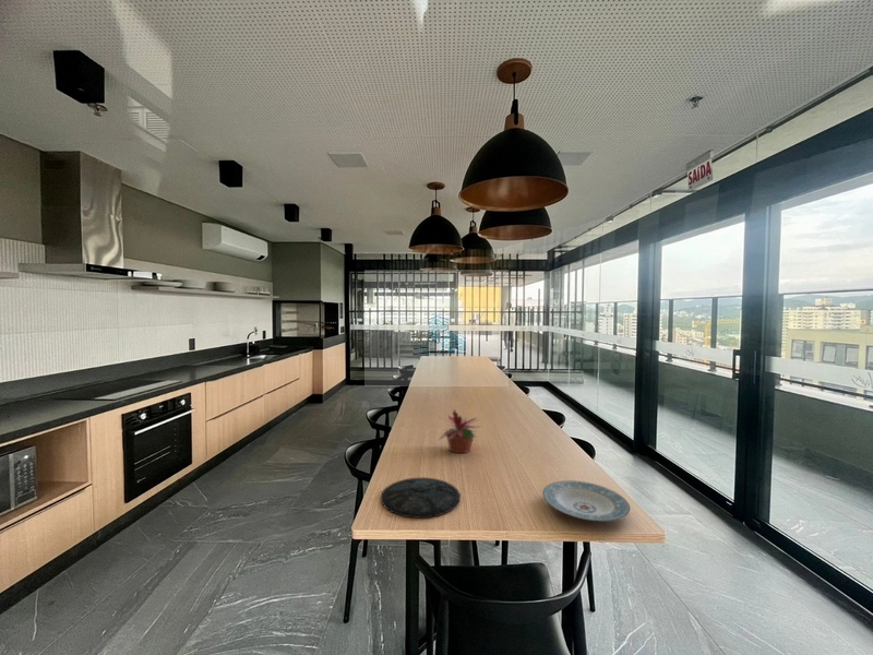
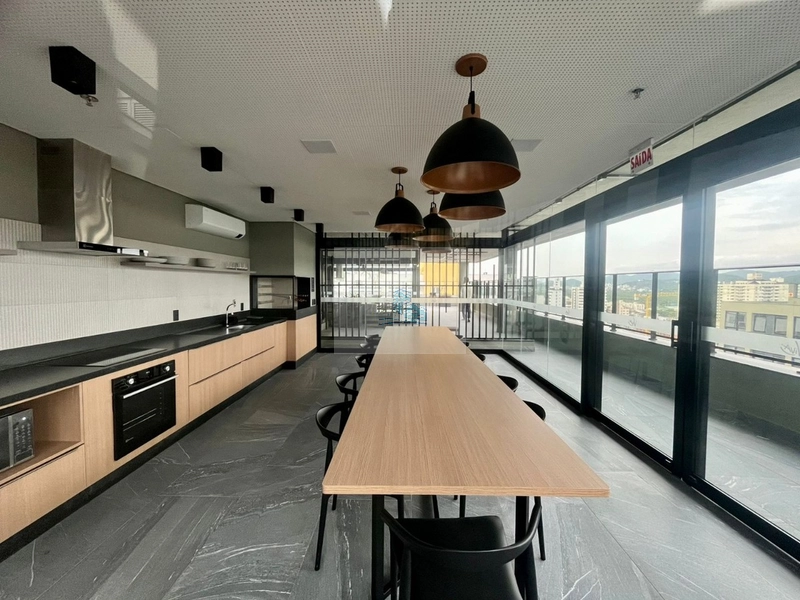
- potted plant [438,408,483,454]
- plate [541,479,631,522]
- plate [380,476,462,519]
